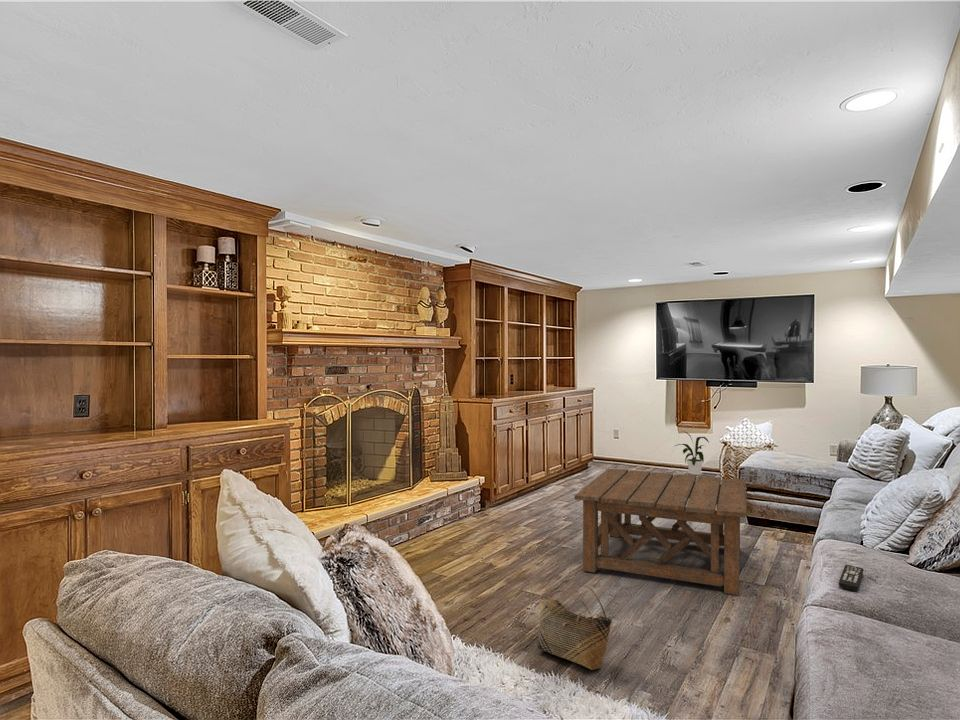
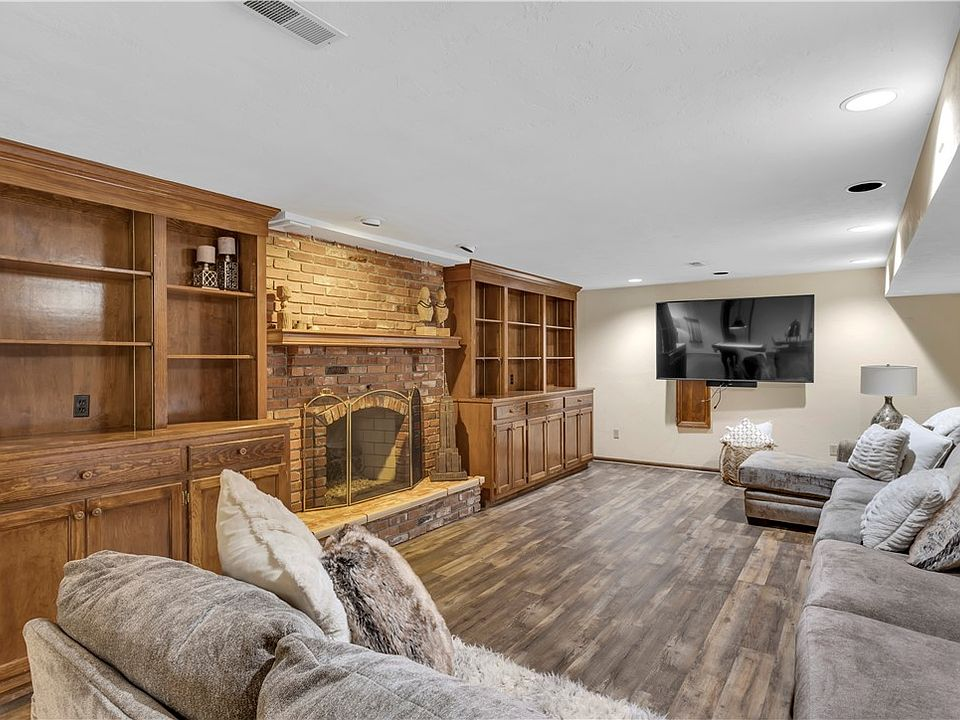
- coffee table [574,468,748,596]
- remote control [838,564,865,592]
- basket [536,584,613,671]
- house plant [674,430,710,476]
